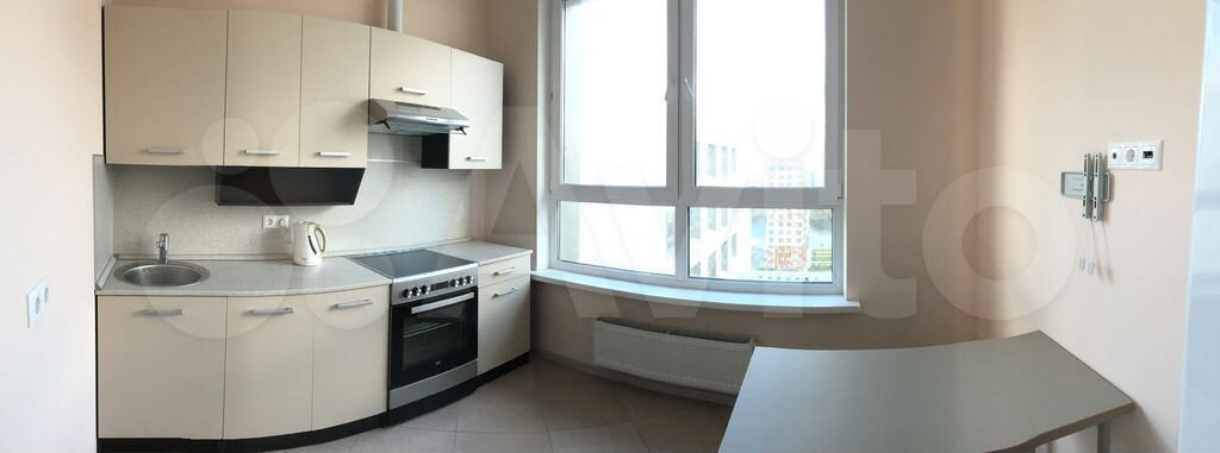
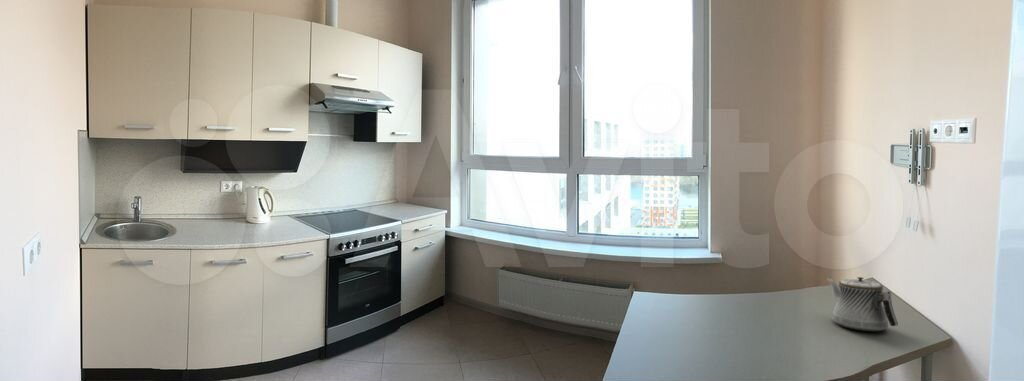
+ teapot [826,276,899,332]
